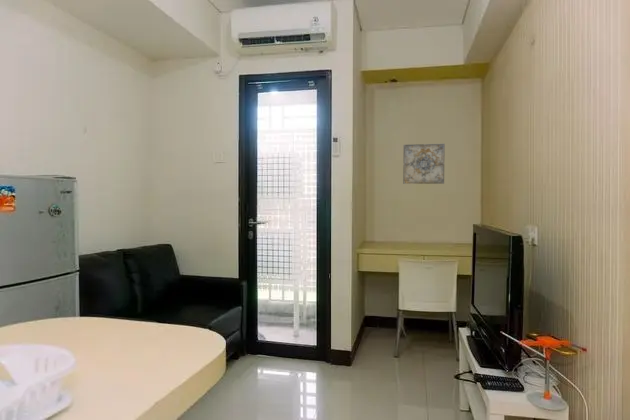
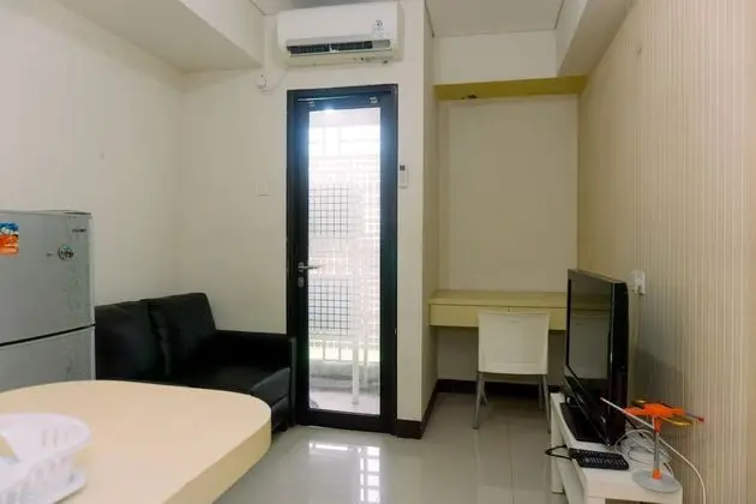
- wall art [402,143,446,185]
